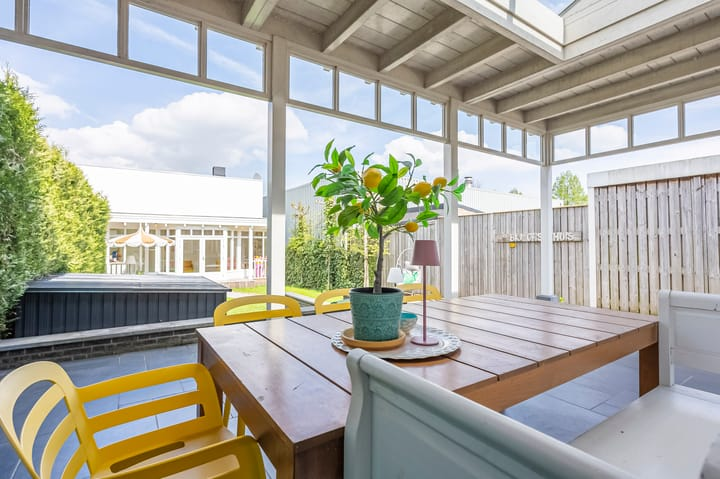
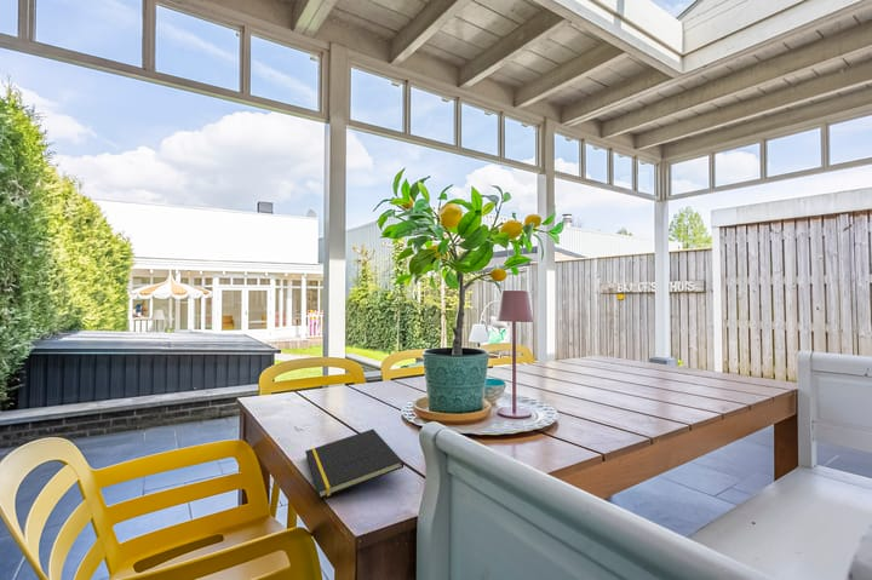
+ notepad [304,427,405,499]
